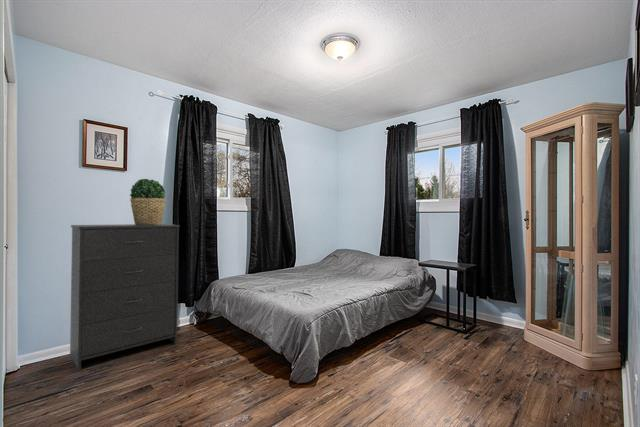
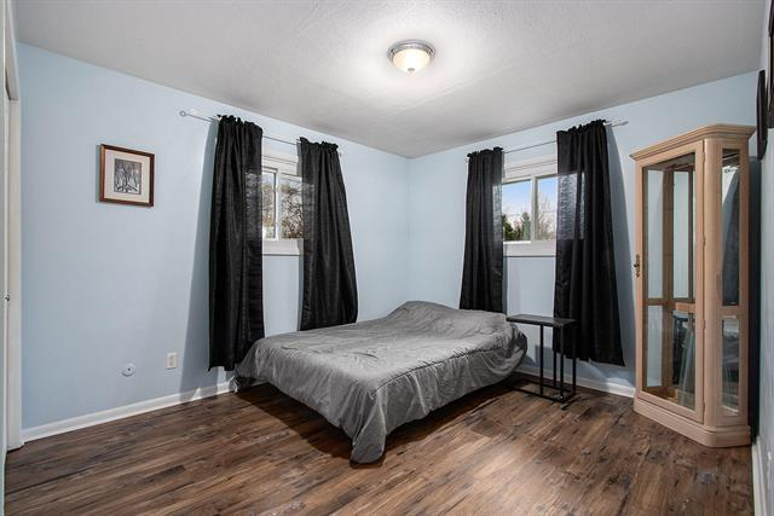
- potted plant [129,178,166,225]
- dresser [69,223,181,372]
